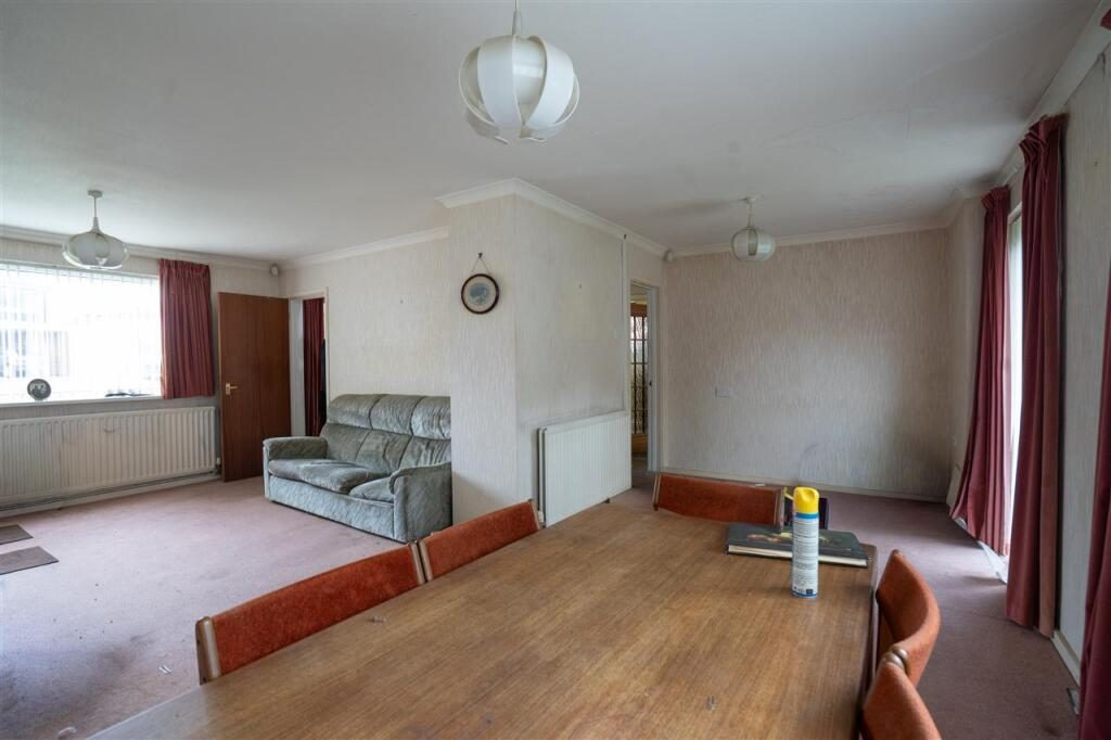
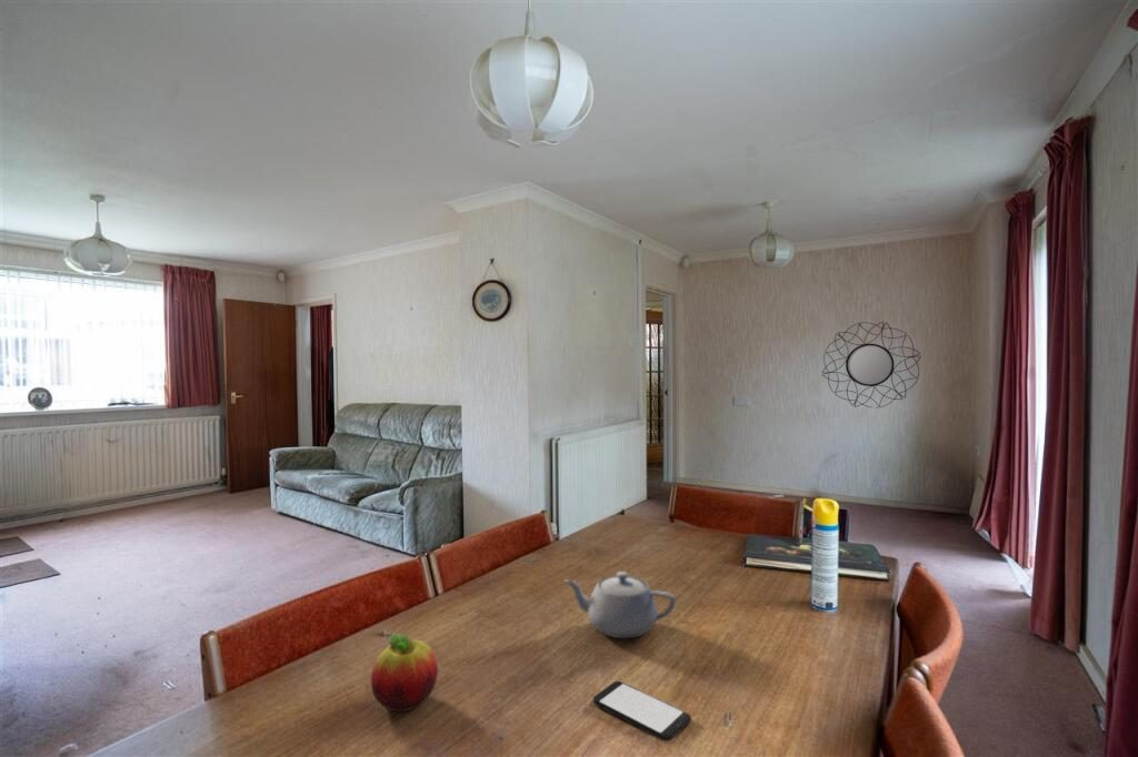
+ smartphone [591,680,692,741]
+ home mirror [821,321,922,408]
+ fruit [370,633,439,713]
+ teapot [563,571,677,639]
